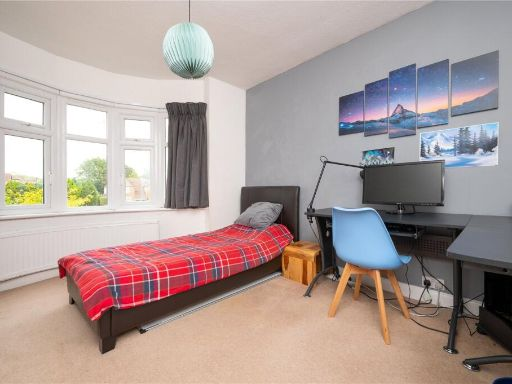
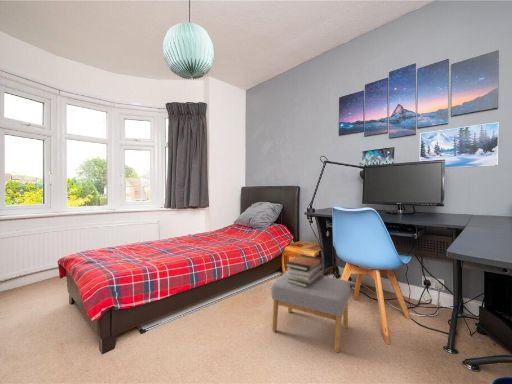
+ book stack [285,254,325,288]
+ footstool [270,271,351,353]
